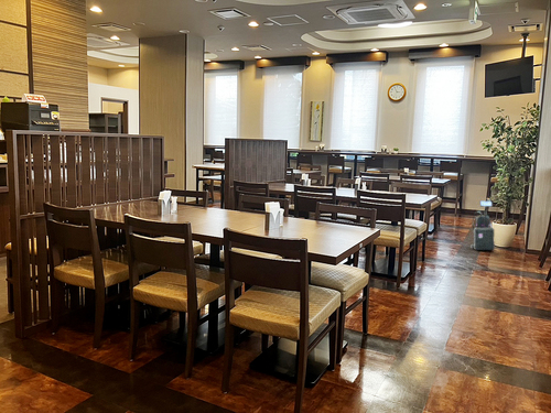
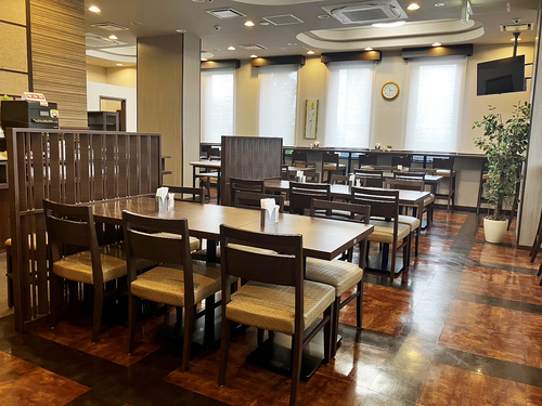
- vacuum cleaner [469,197,496,251]
